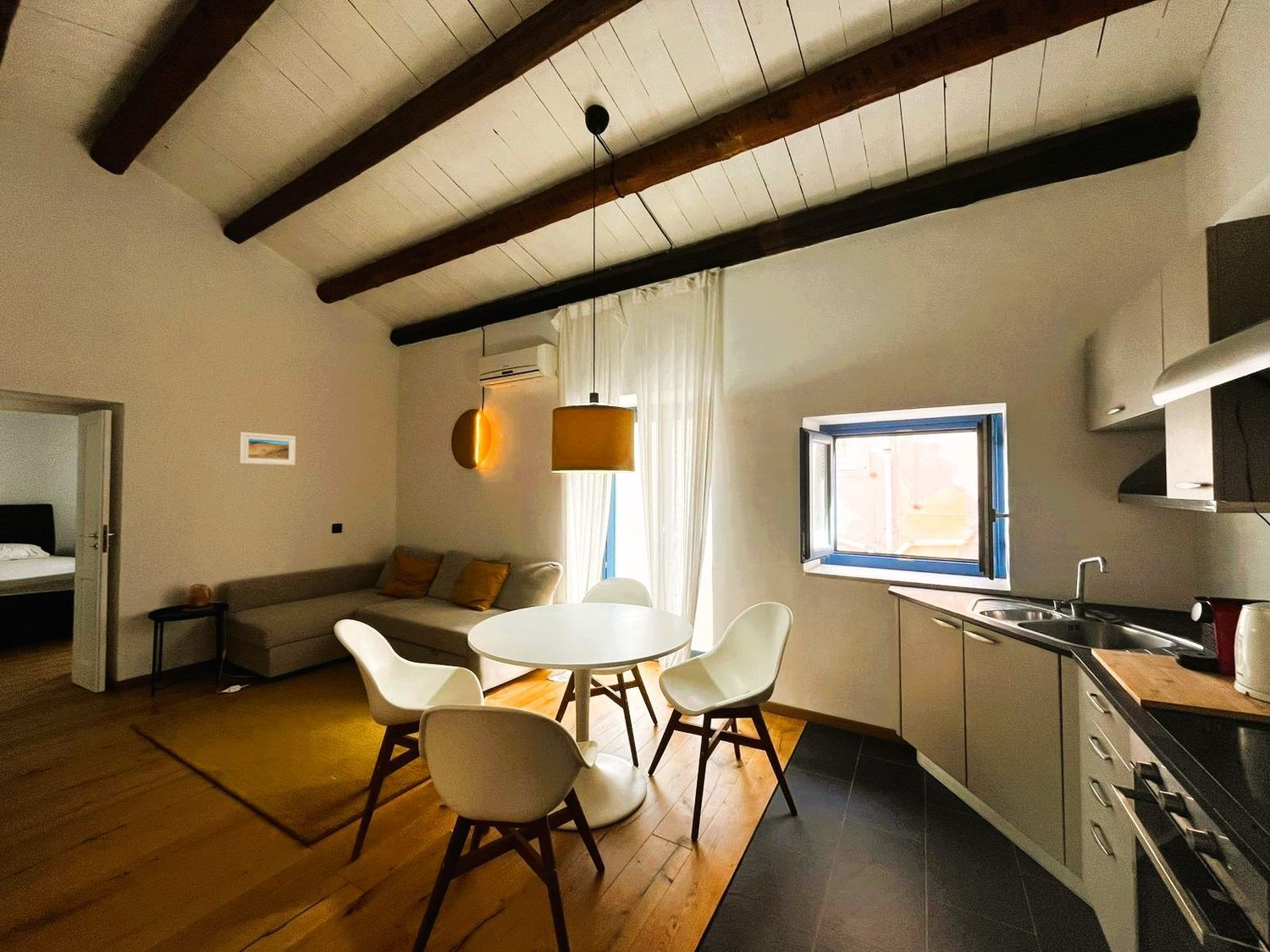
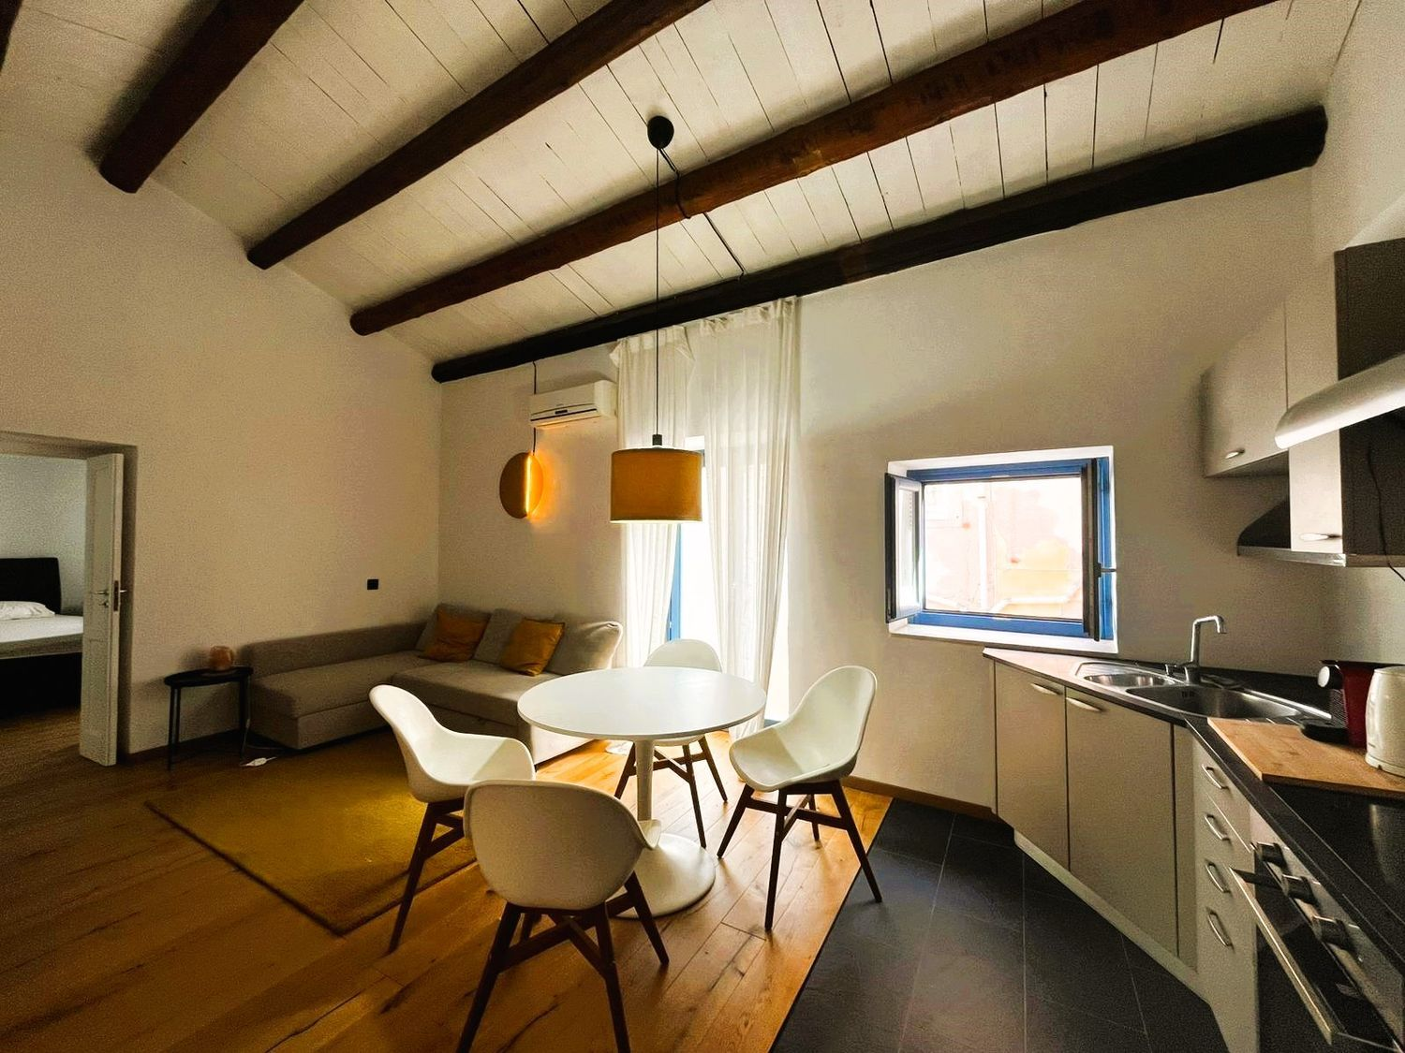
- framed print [240,432,296,466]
